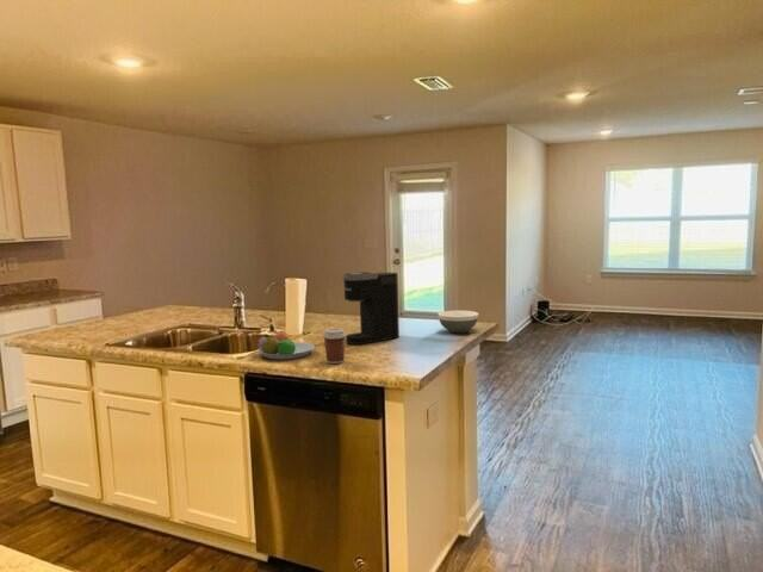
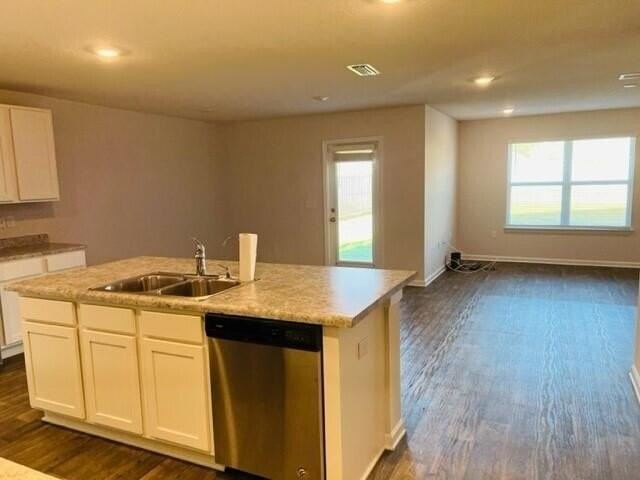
- fruit bowl [256,330,316,360]
- bowl [438,309,479,334]
- coffee cup [321,328,348,365]
- coffee maker [341,271,401,346]
